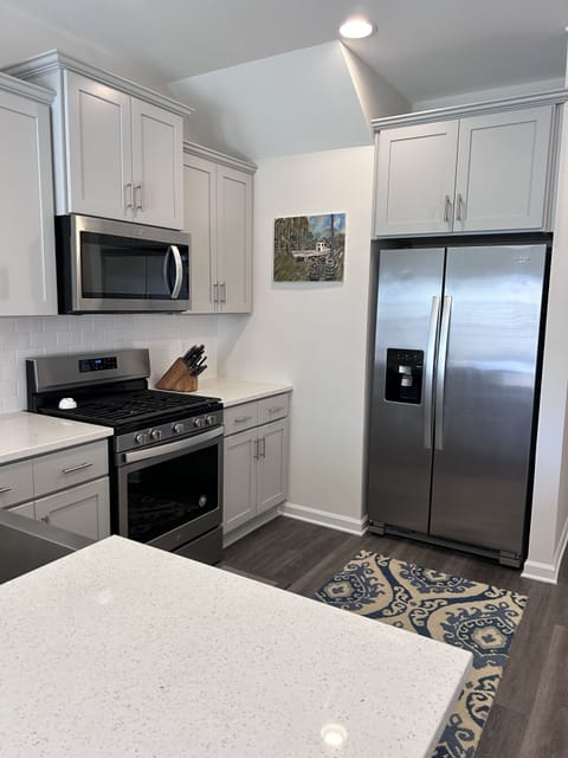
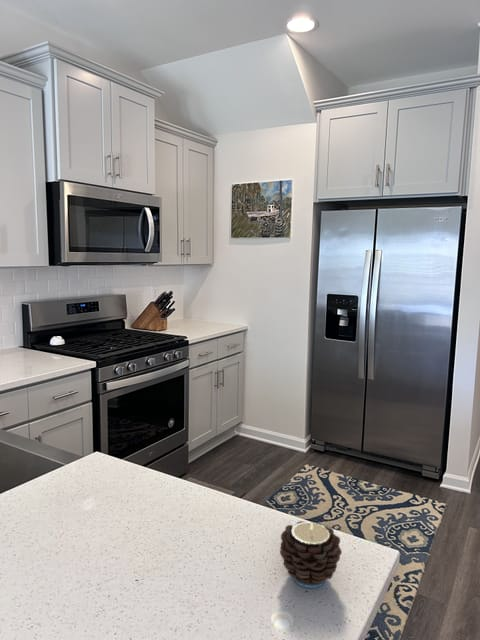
+ candle [279,520,343,589]
